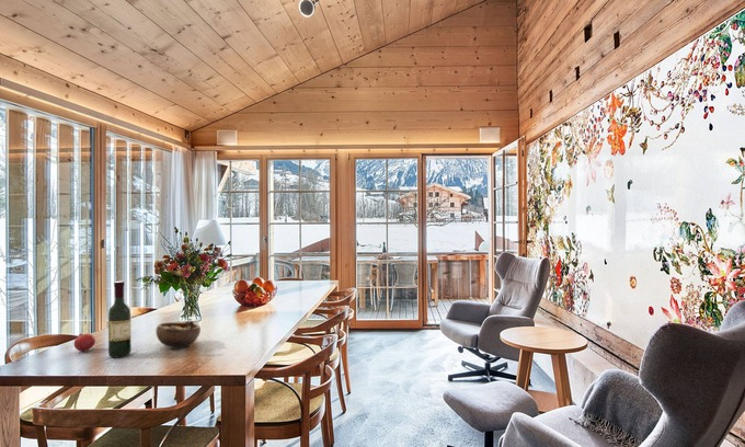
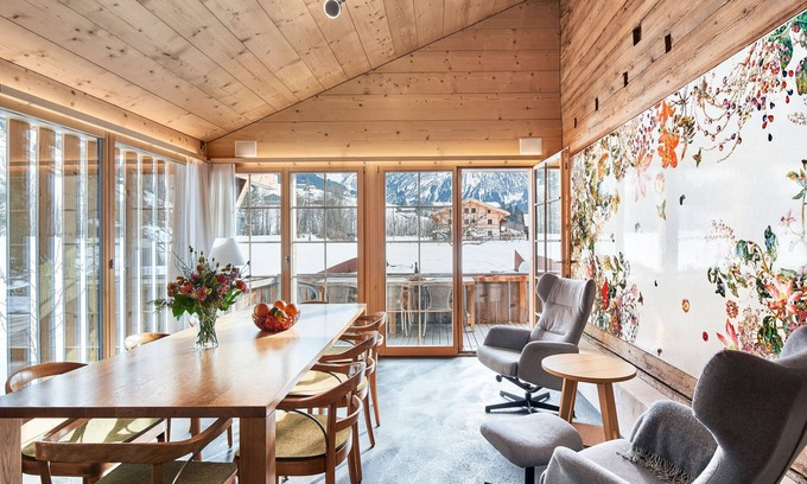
- wine bottle [107,280,133,358]
- pomegranate [73,332,96,353]
- bowl [154,320,202,349]
